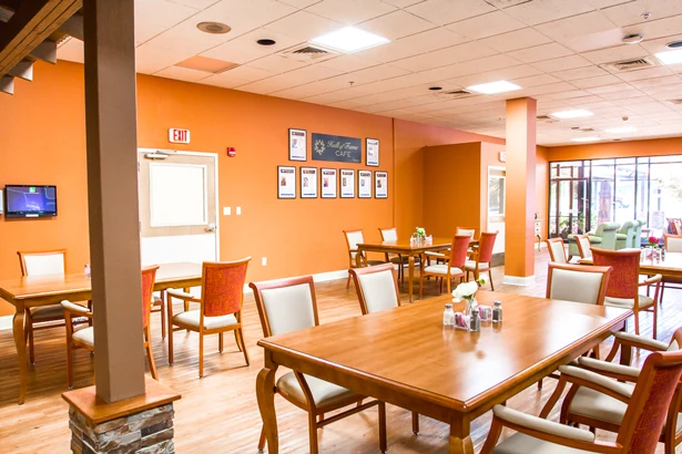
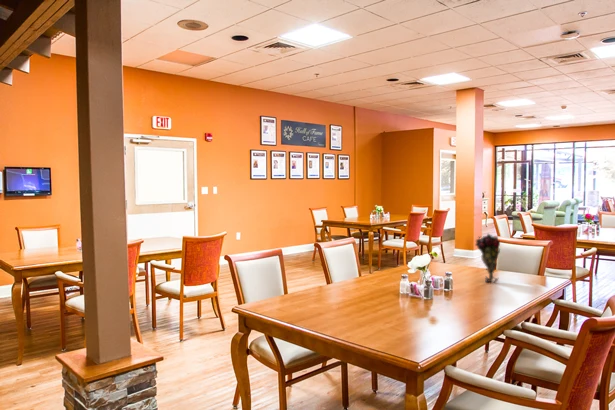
+ flower [474,232,501,284]
